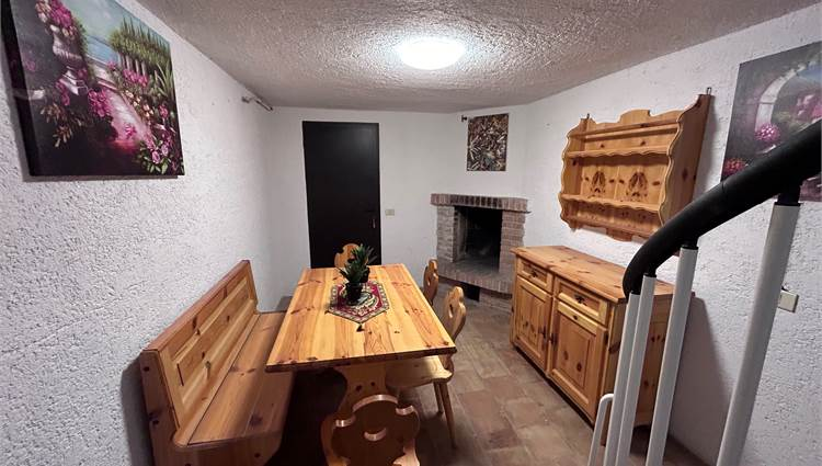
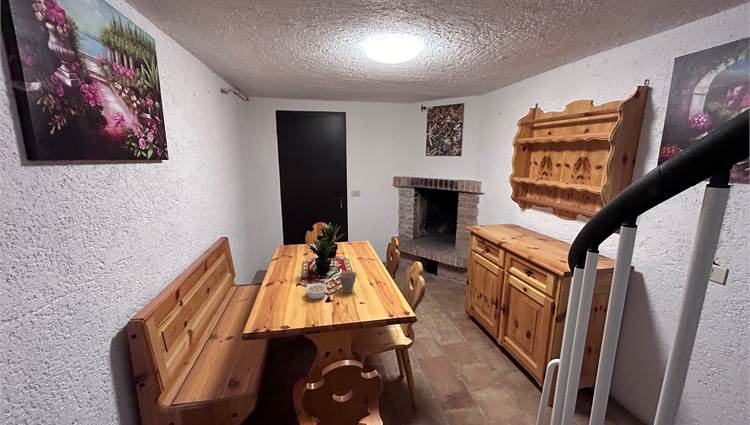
+ cup [337,270,358,294]
+ legume [304,282,328,300]
